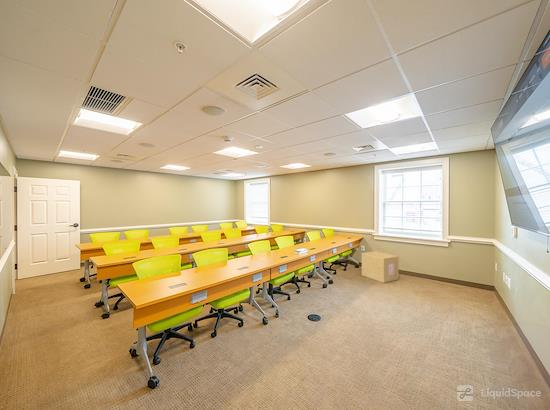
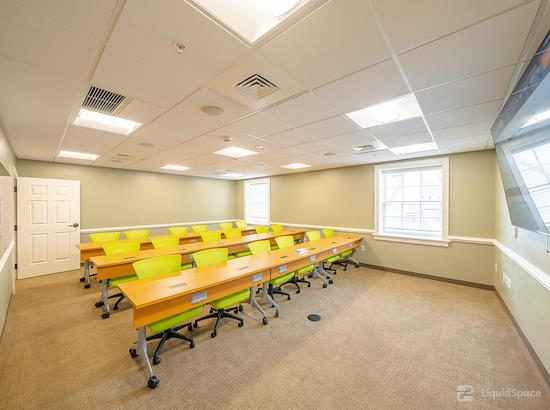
- cardboard box [361,250,399,284]
